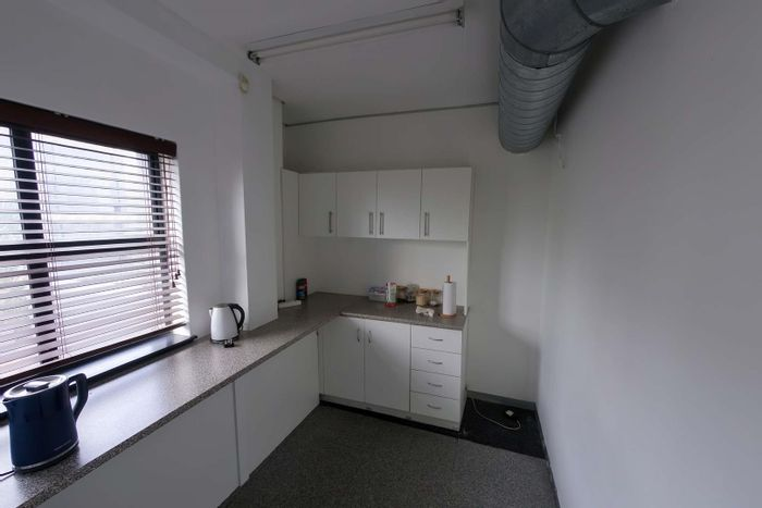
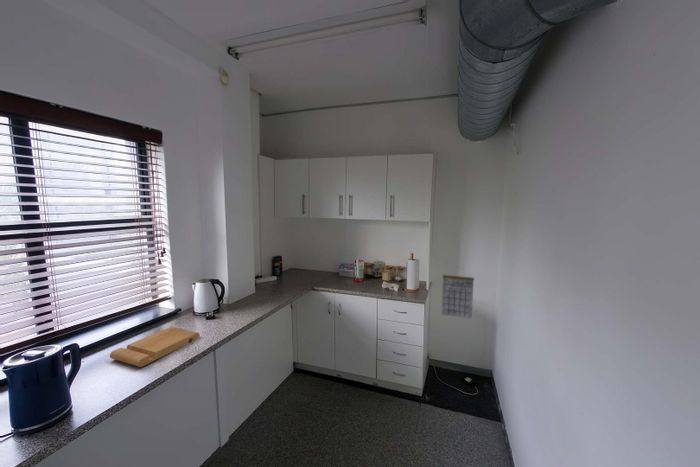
+ cutting board [109,326,201,368]
+ calendar [440,265,475,320]
